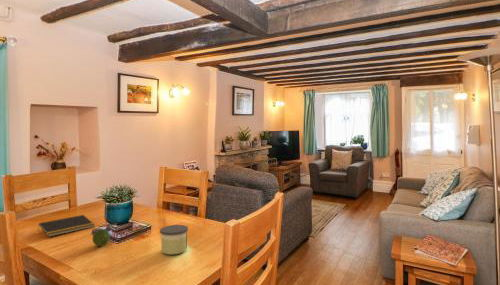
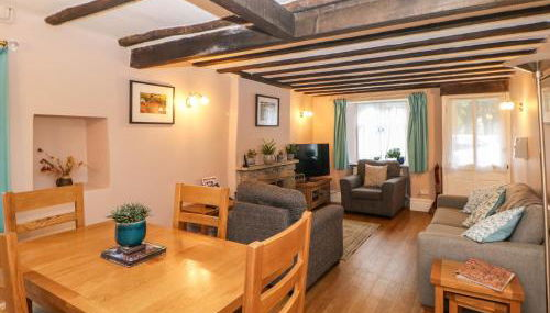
- notepad [37,214,96,238]
- fruit [91,228,111,247]
- candle [159,224,189,256]
